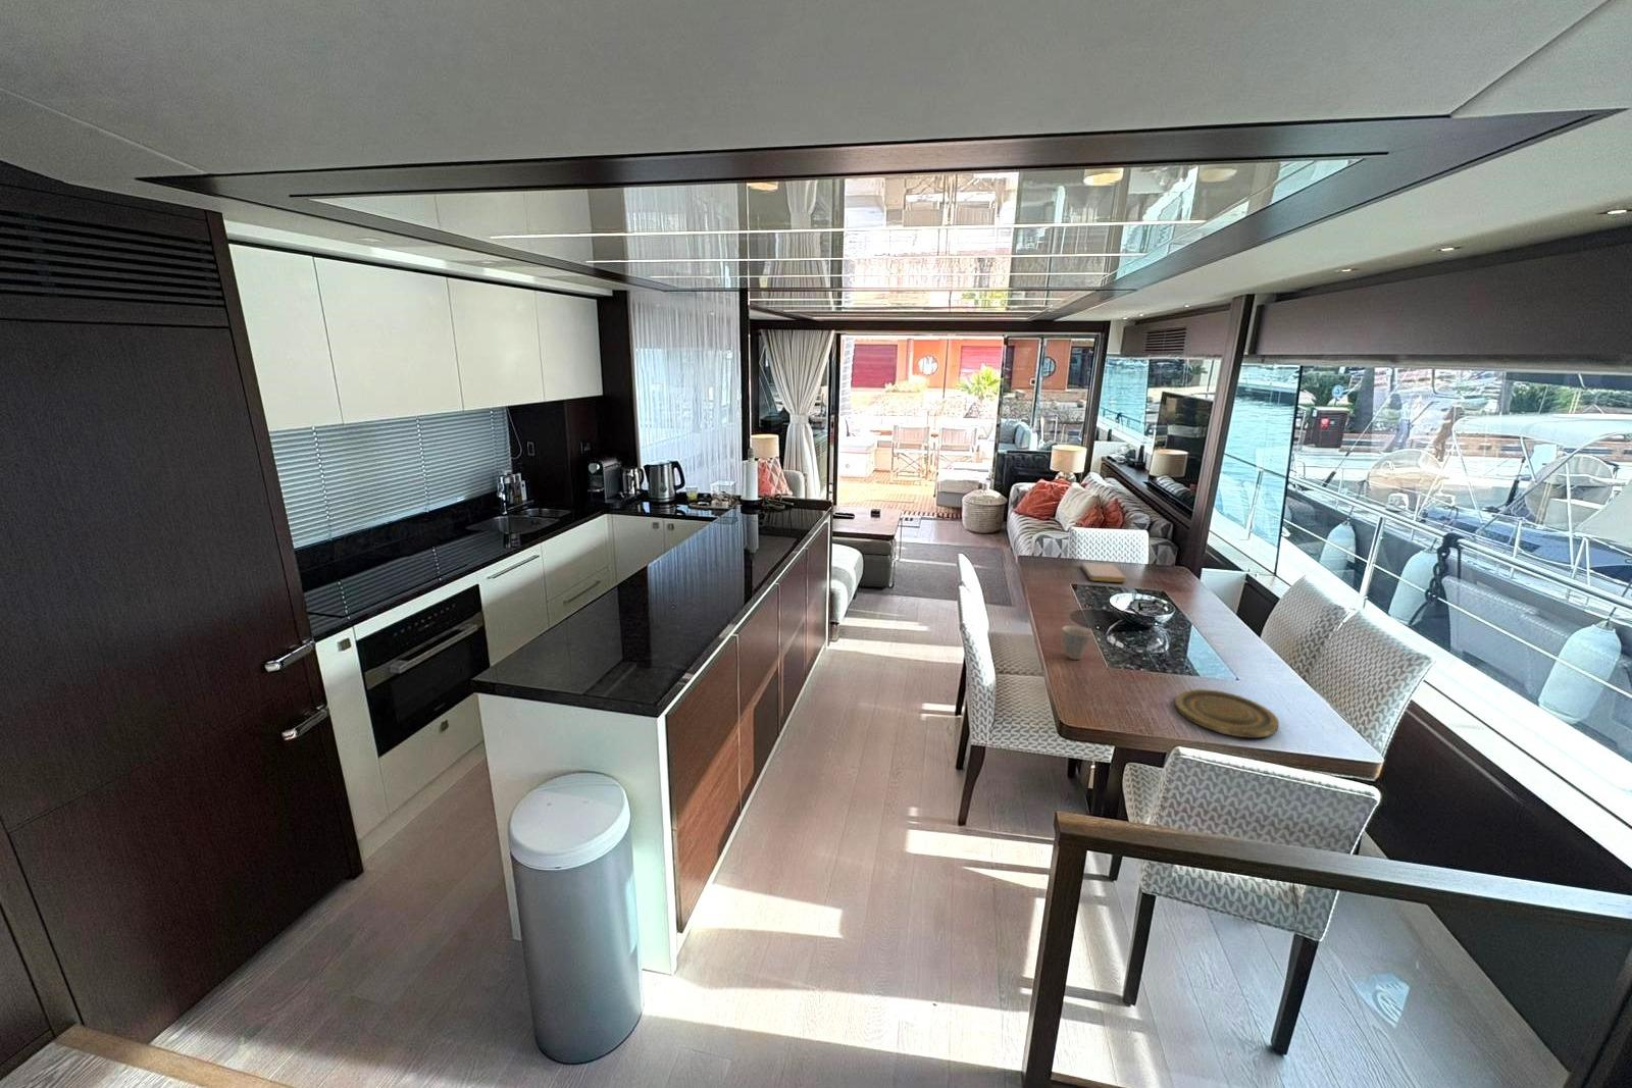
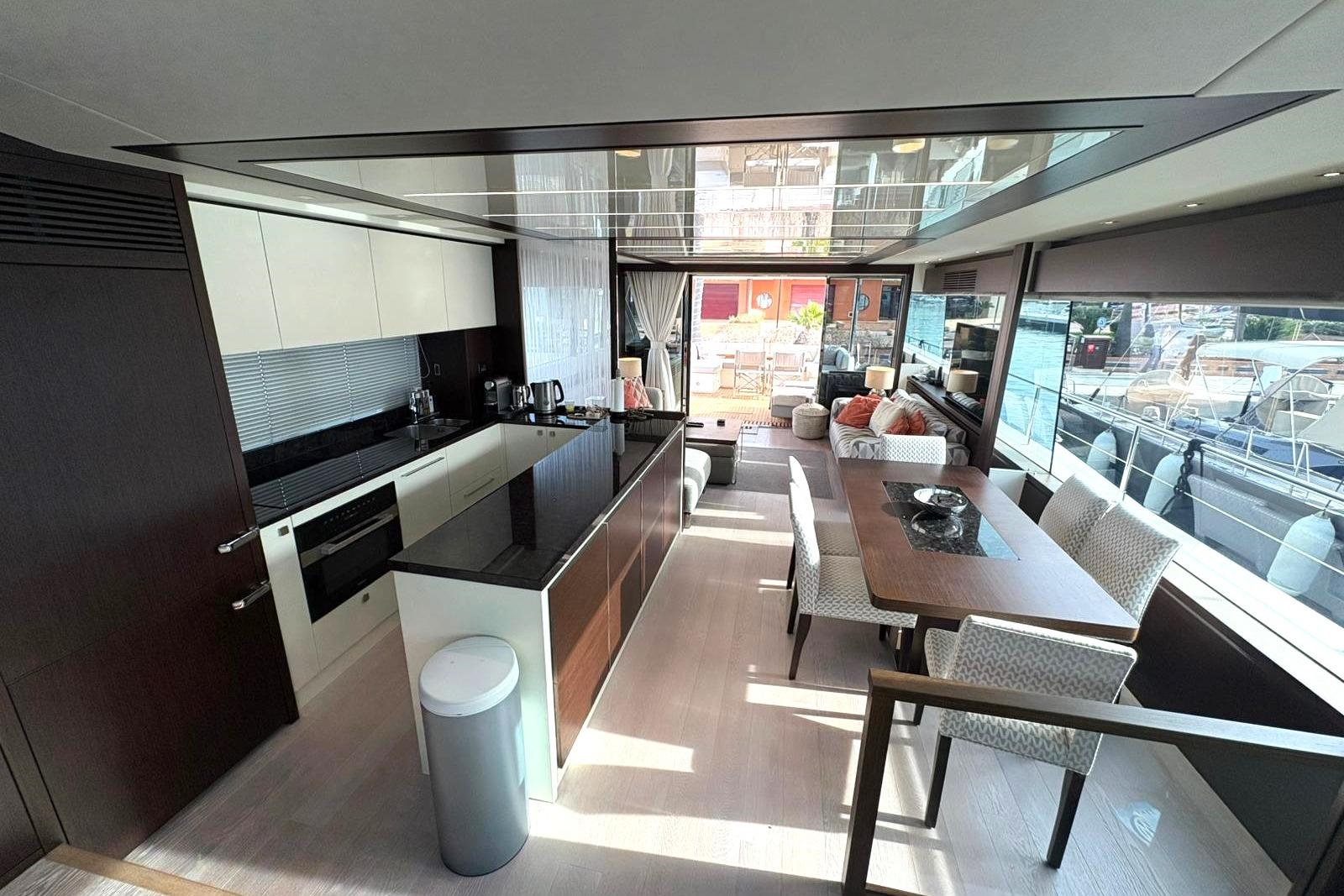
- notebook [1080,562,1127,583]
- cup [1061,625,1093,661]
- plate [1174,688,1280,739]
